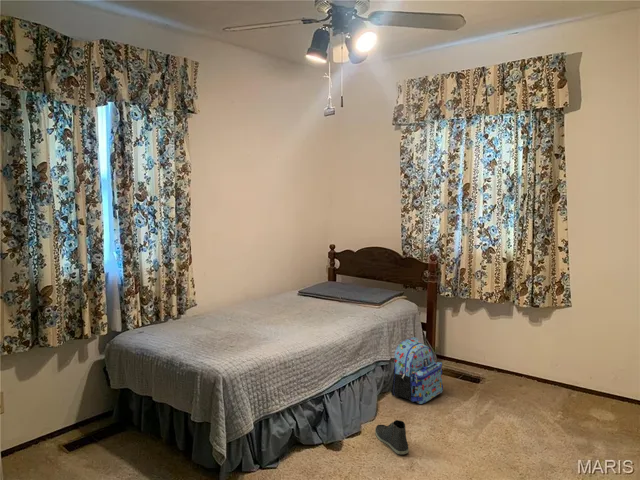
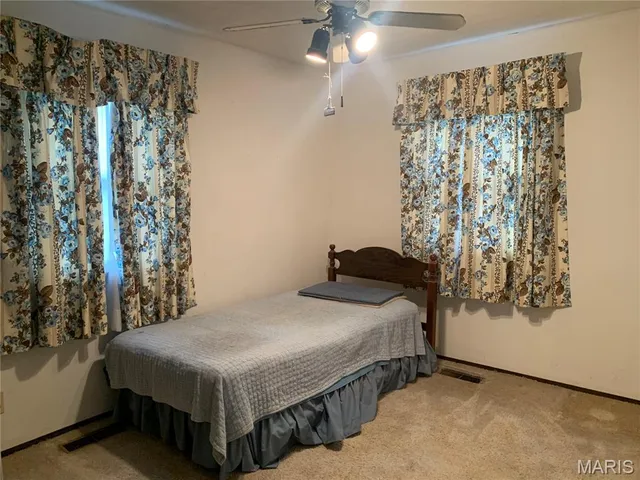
- backpack [390,336,444,405]
- sneaker [374,419,410,455]
